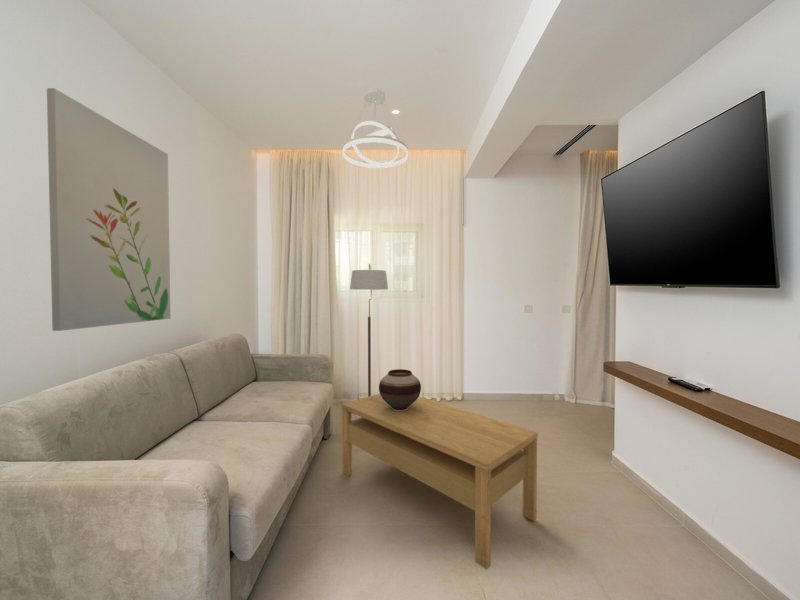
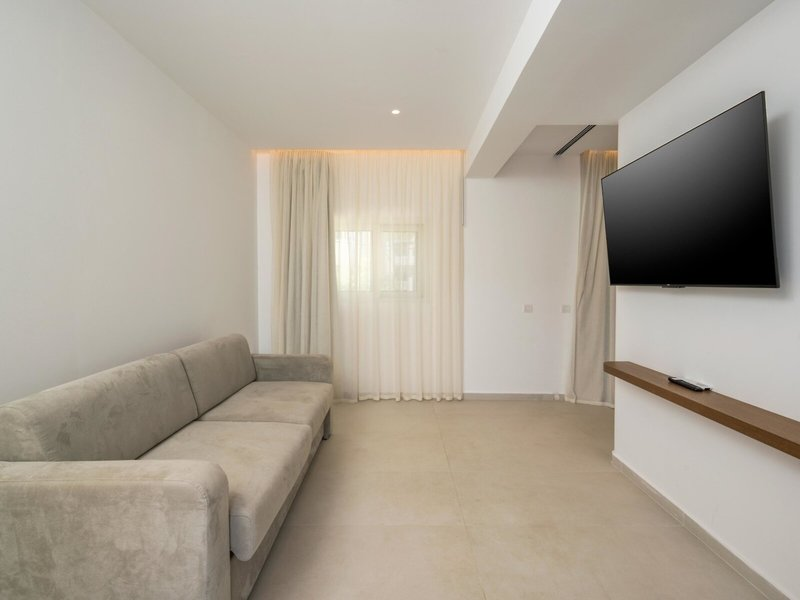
- pendant light [342,88,409,169]
- floor lamp [349,262,389,397]
- coffee table [341,393,539,570]
- wall art [46,87,171,332]
- vase [378,368,422,410]
